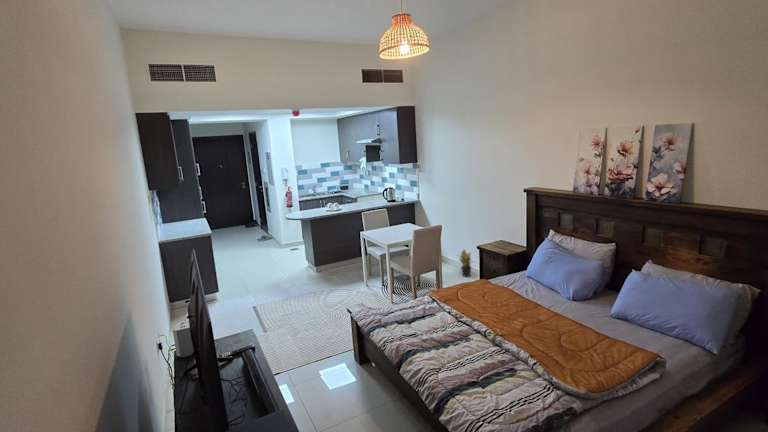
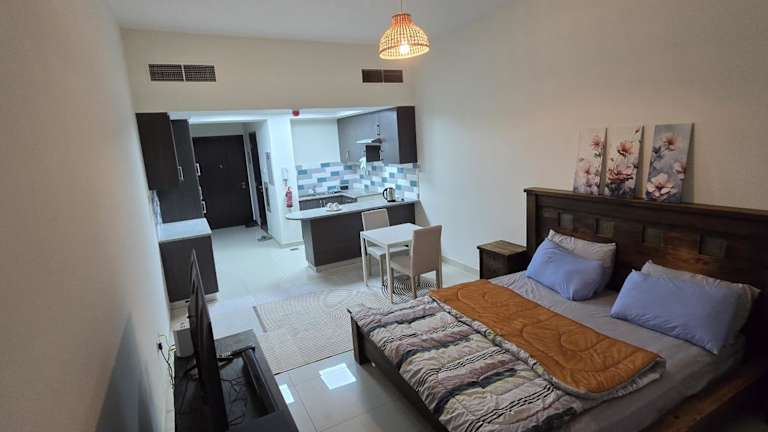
- potted plant [456,249,475,278]
